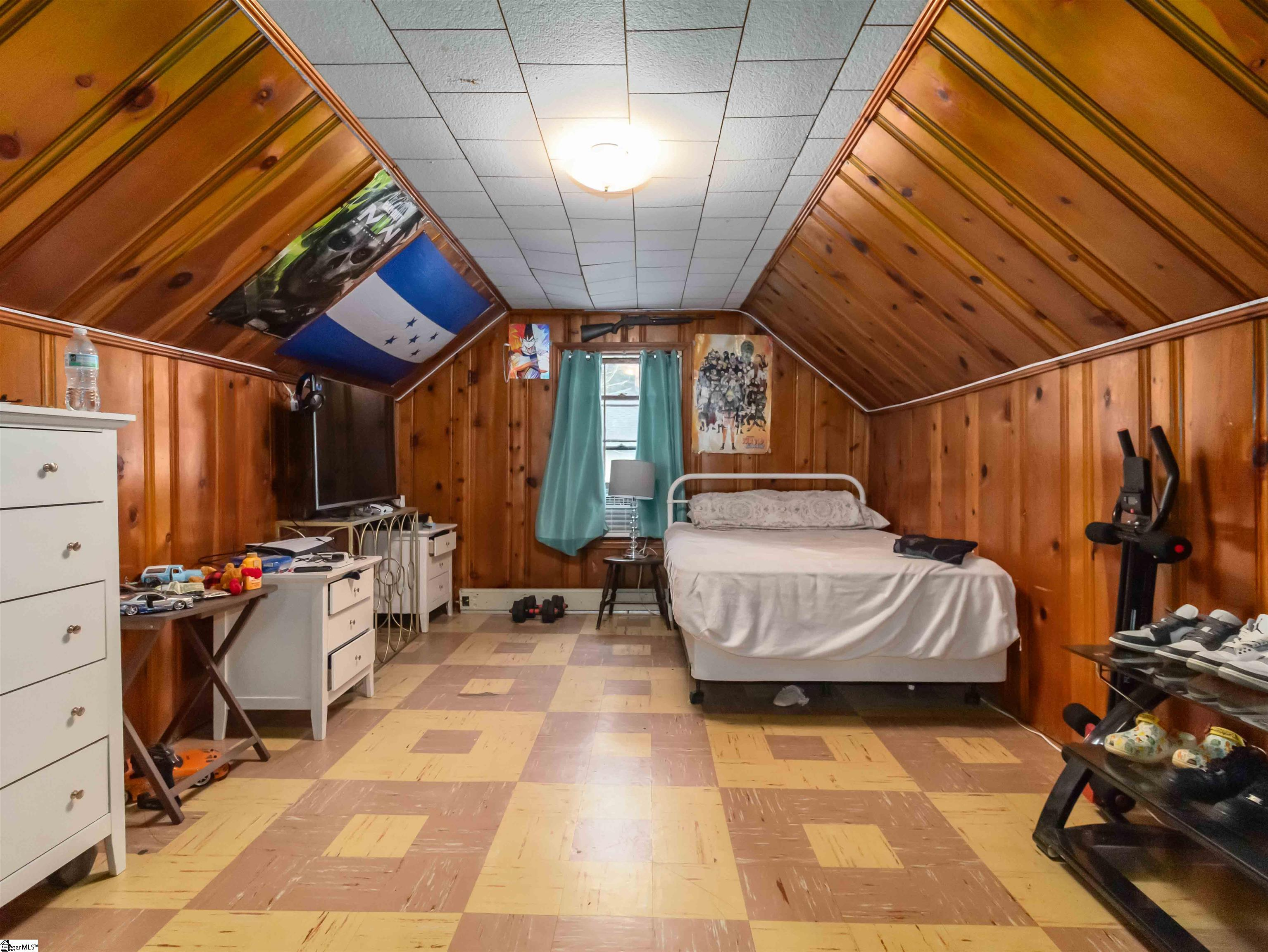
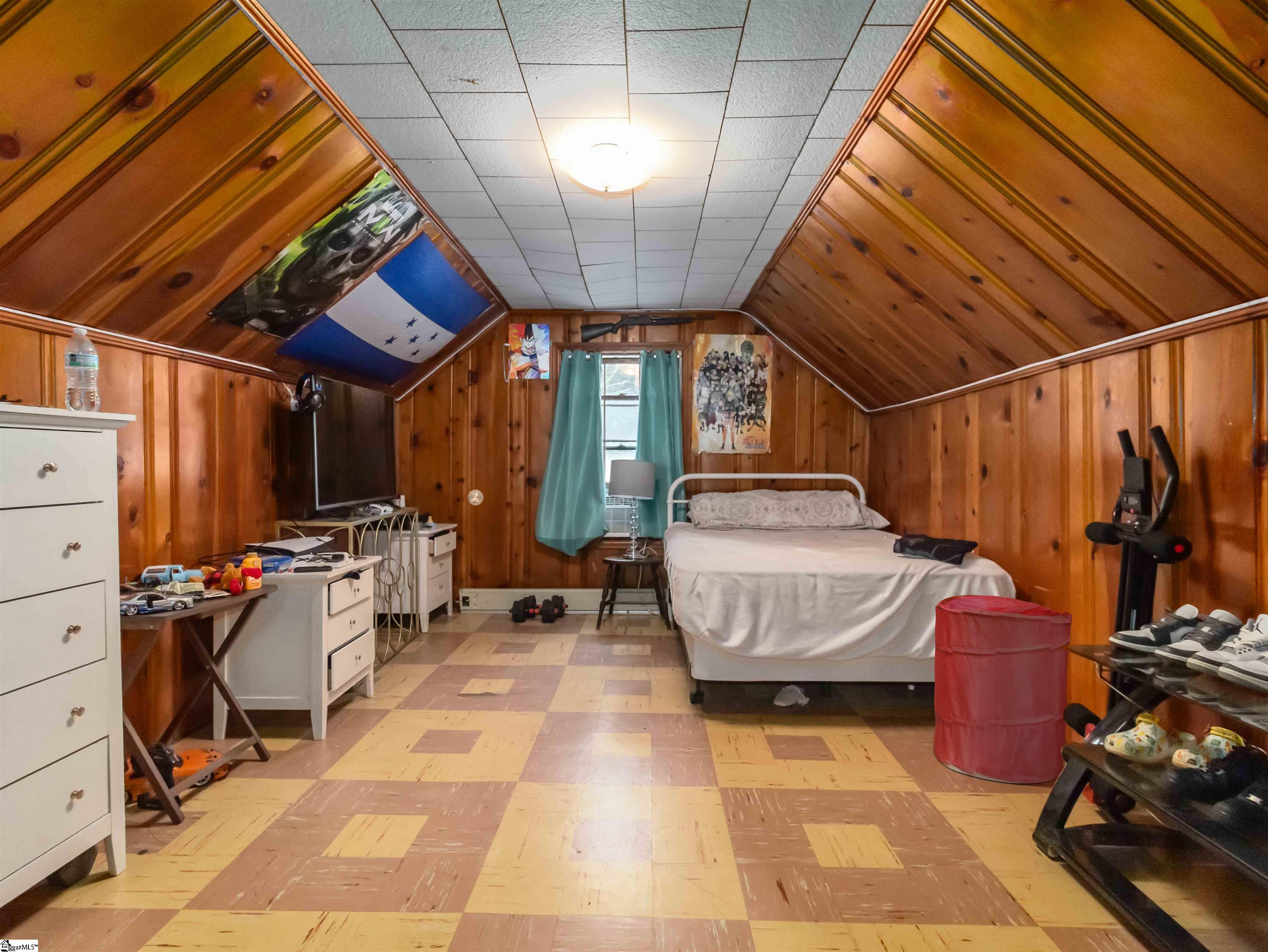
+ medallion [467,489,484,506]
+ laundry hamper [933,595,1073,784]
